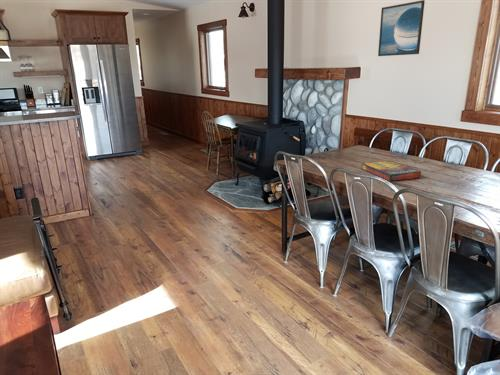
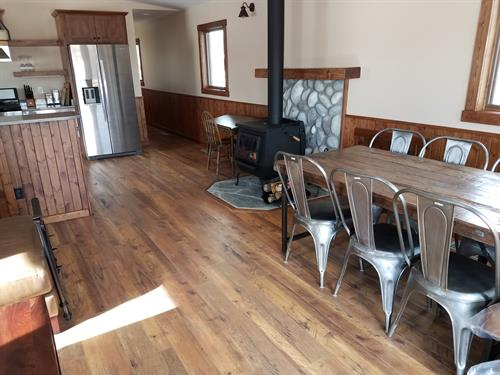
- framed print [377,0,426,57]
- game compilation box [361,159,422,182]
